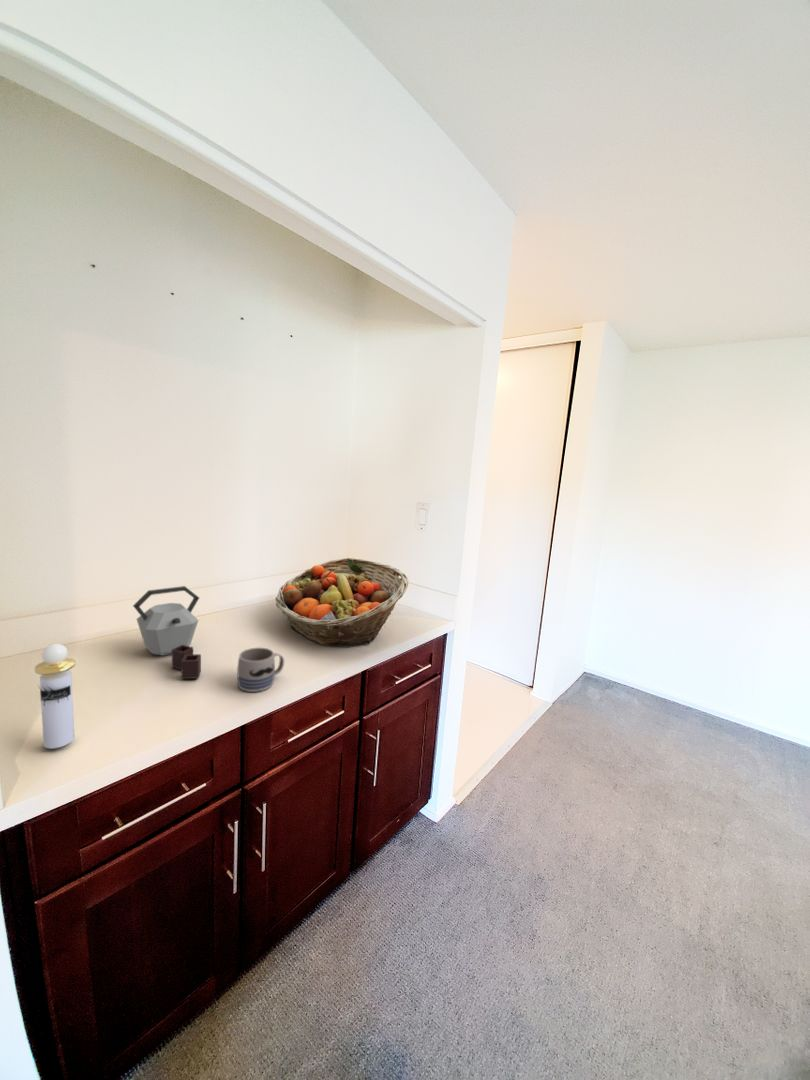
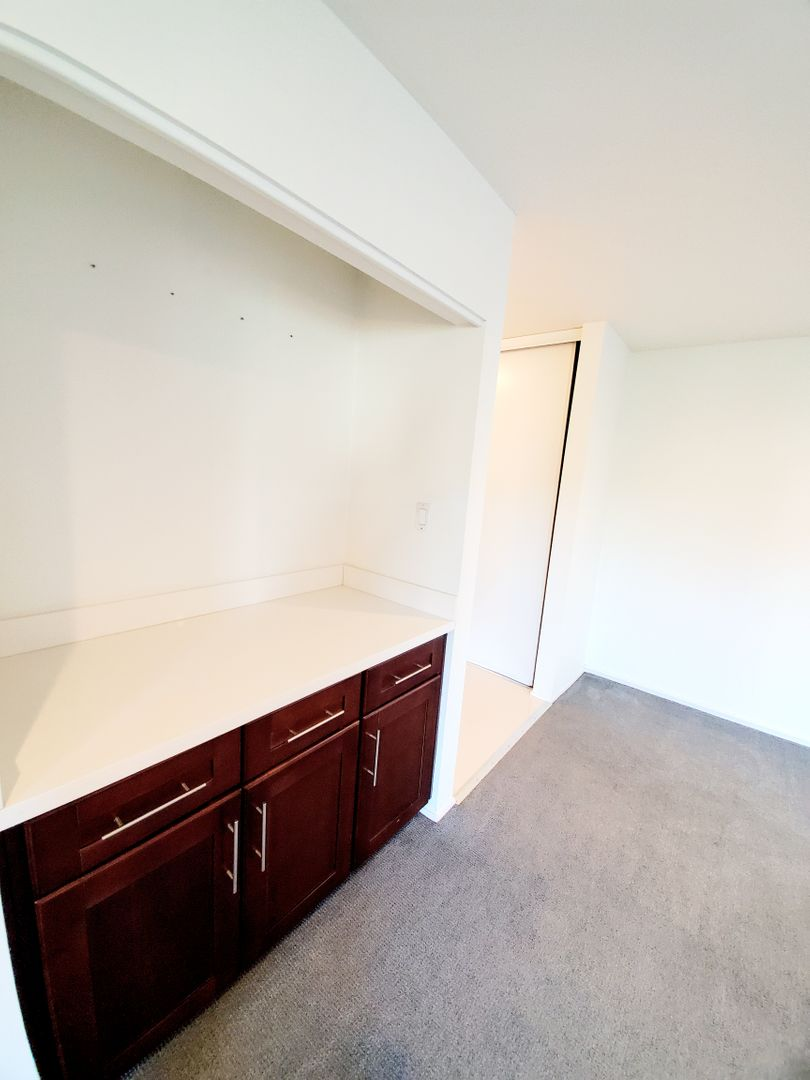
- kettle [132,585,202,680]
- fruit basket [274,557,410,647]
- perfume bottle [34,643,76,749]
- mug [236,646,285,693]
